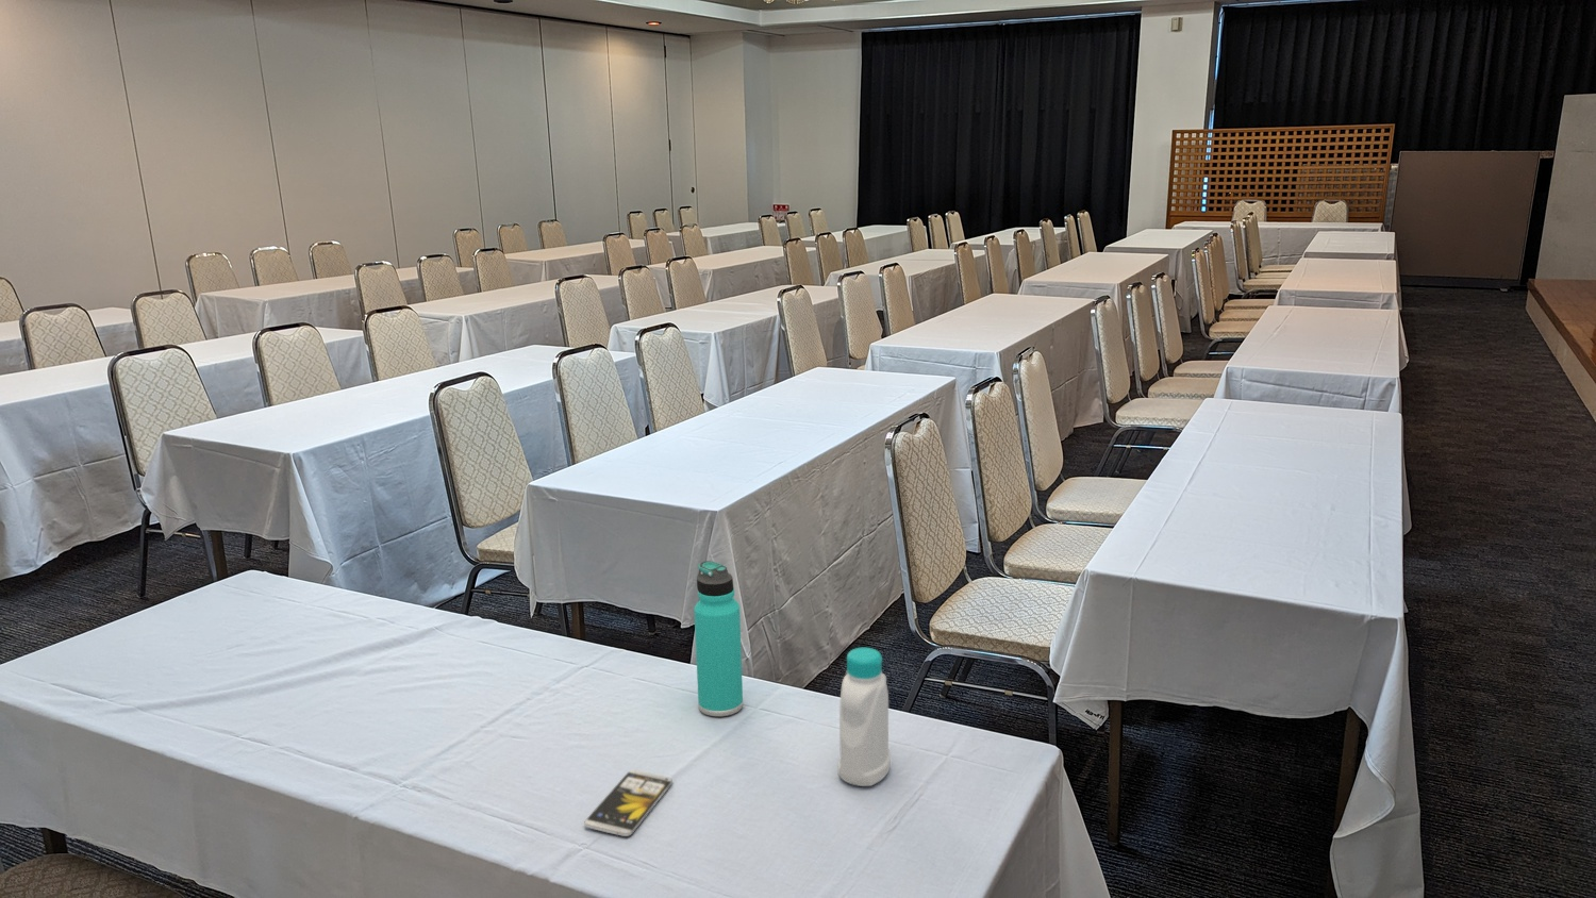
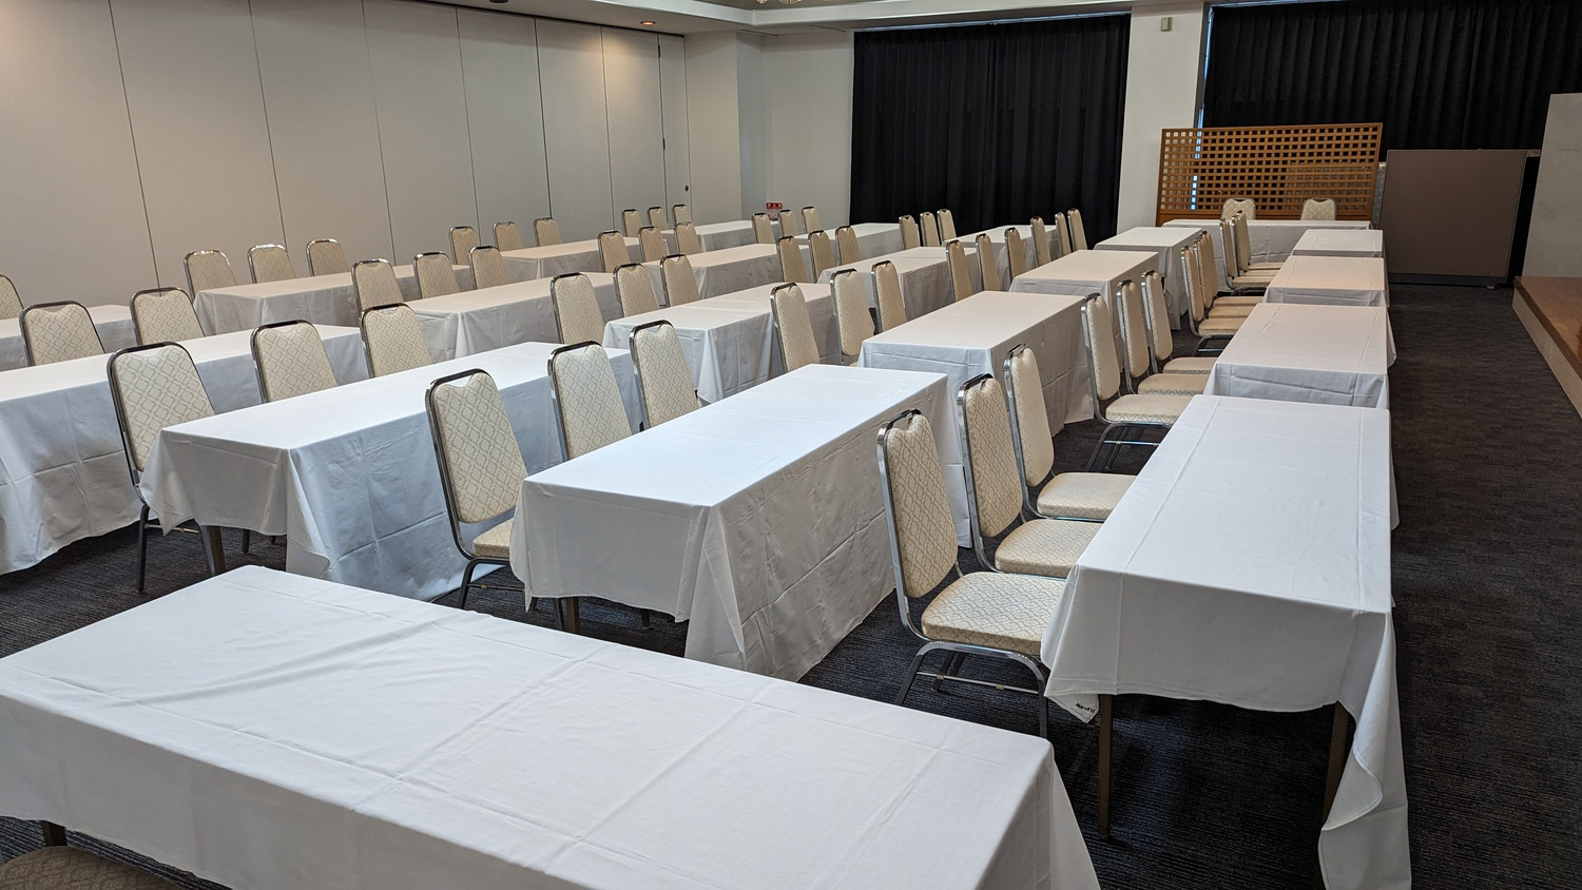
- smartphone [583,770,673,838]
- bottle [837,647,891,787]
- thermos bottle [694,559,743,717]
